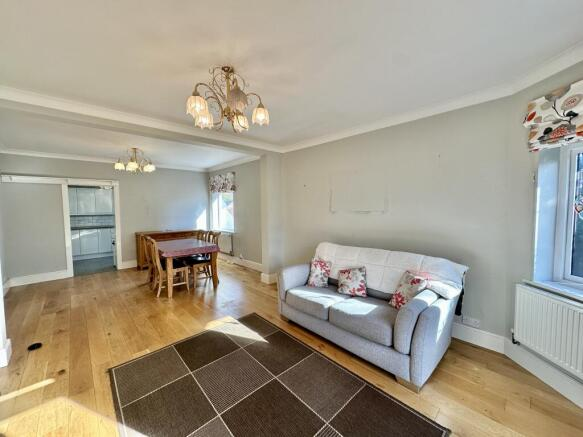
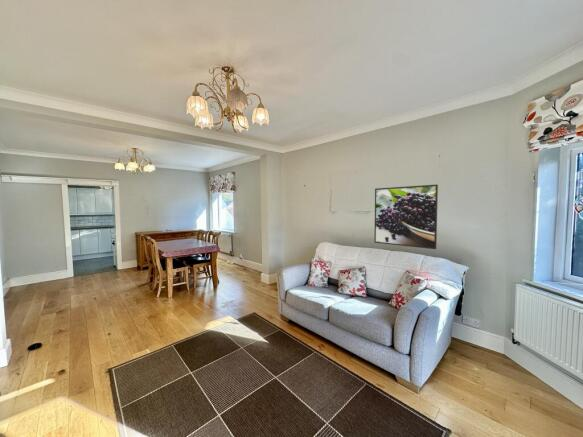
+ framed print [373,184,439,250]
